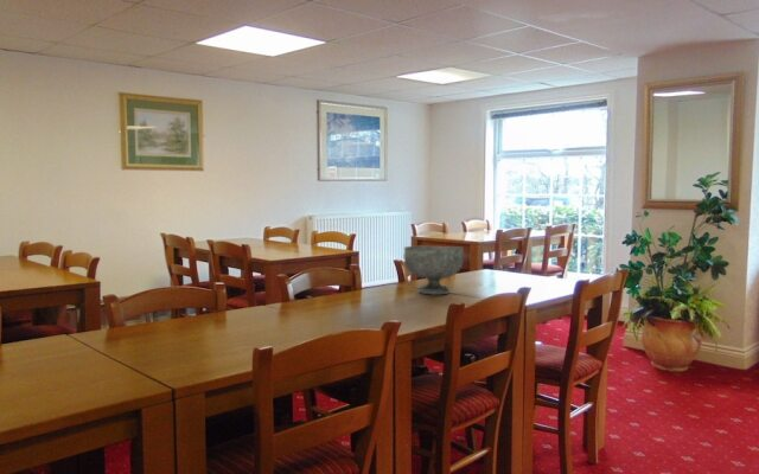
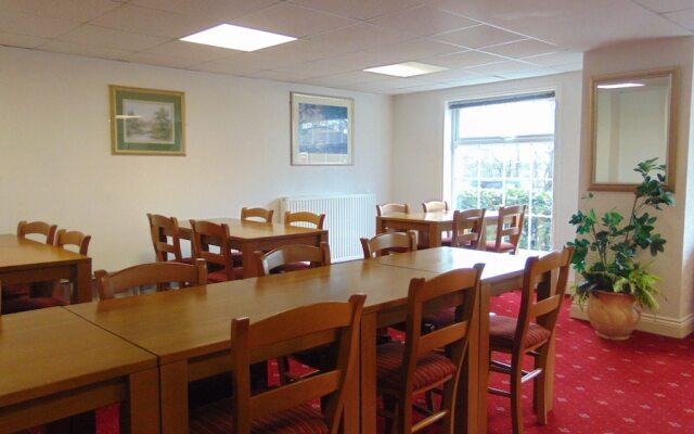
- decorative bowl [402,245,465,295]
